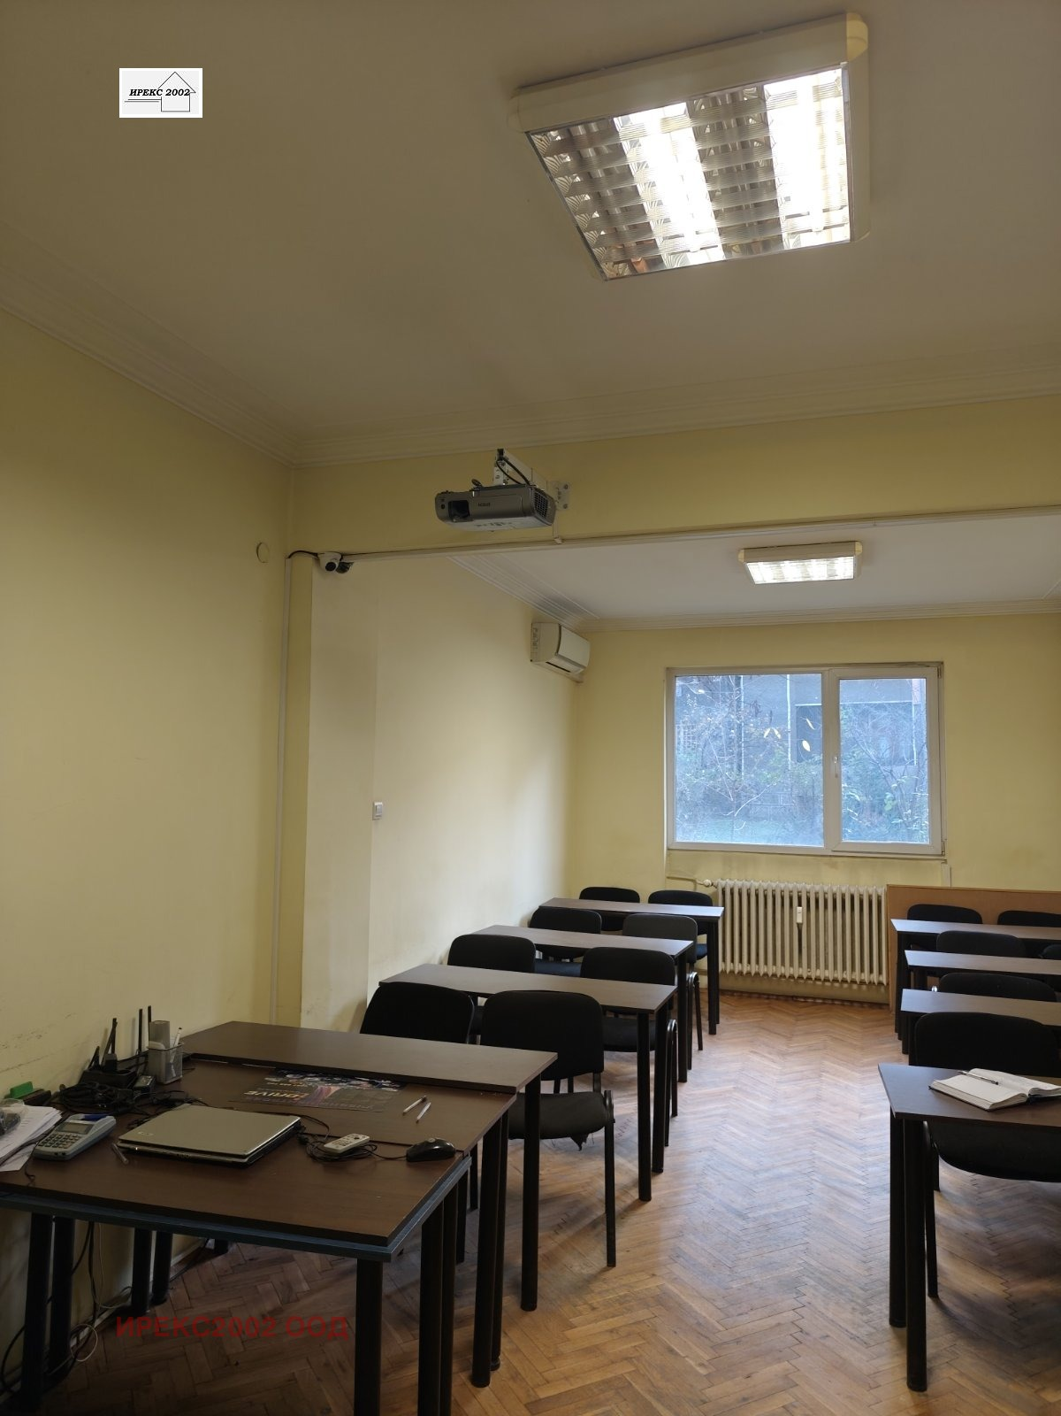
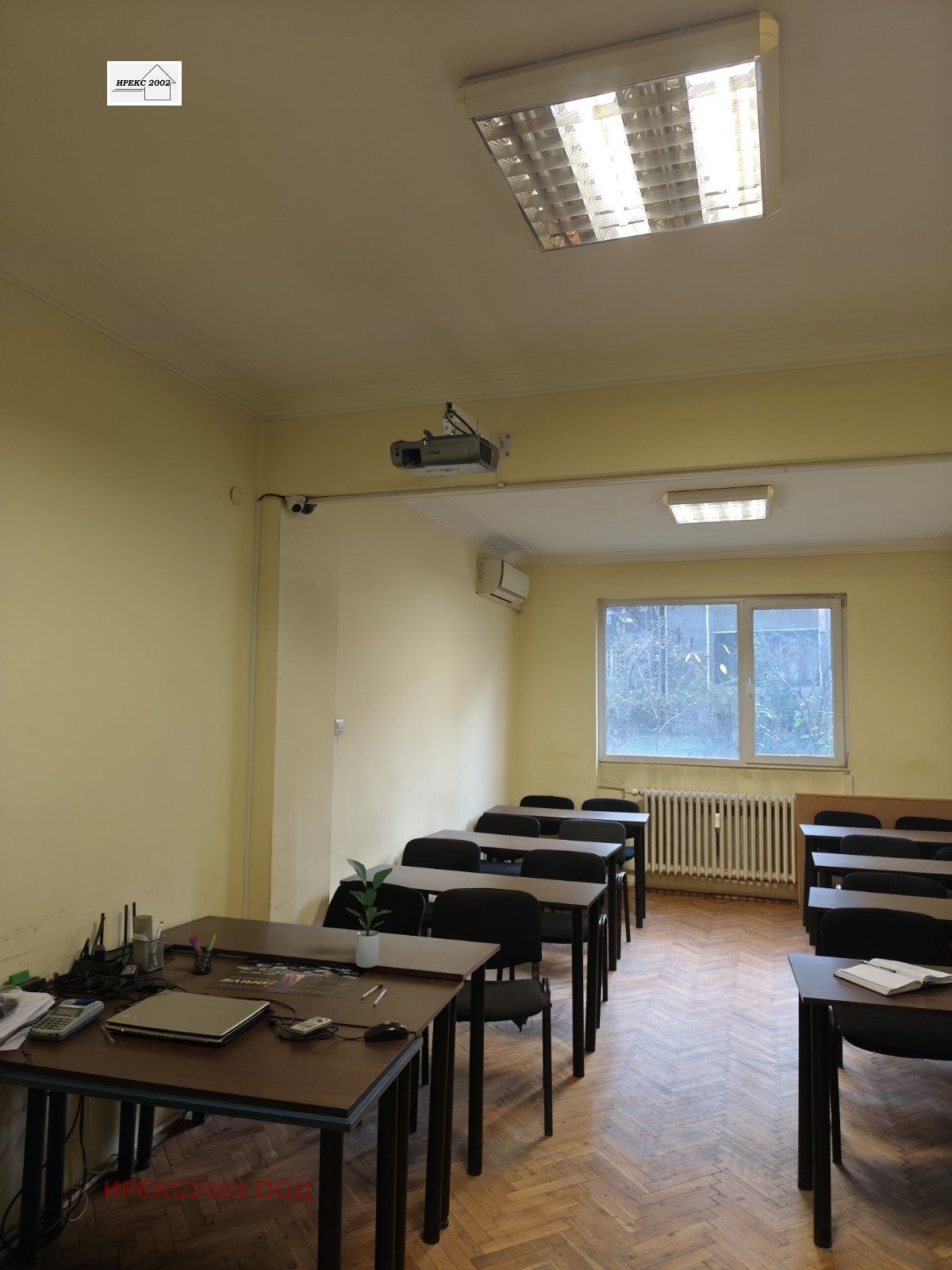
+ pen holder [188,933,217,975]
+ potted plant [344,857,393,968]
